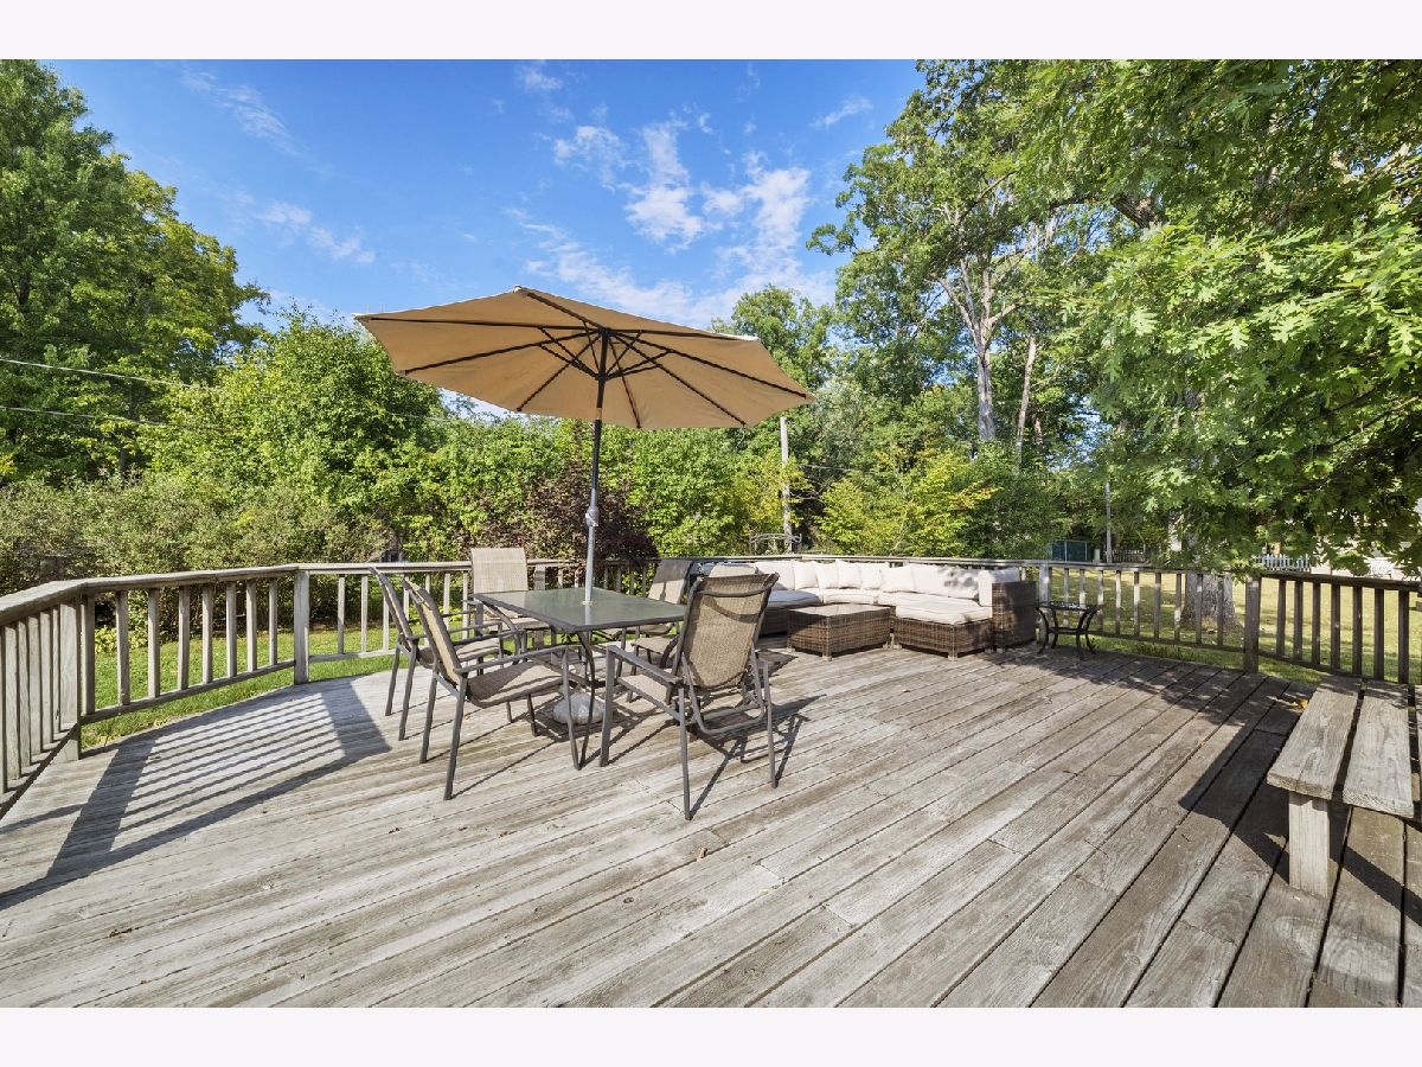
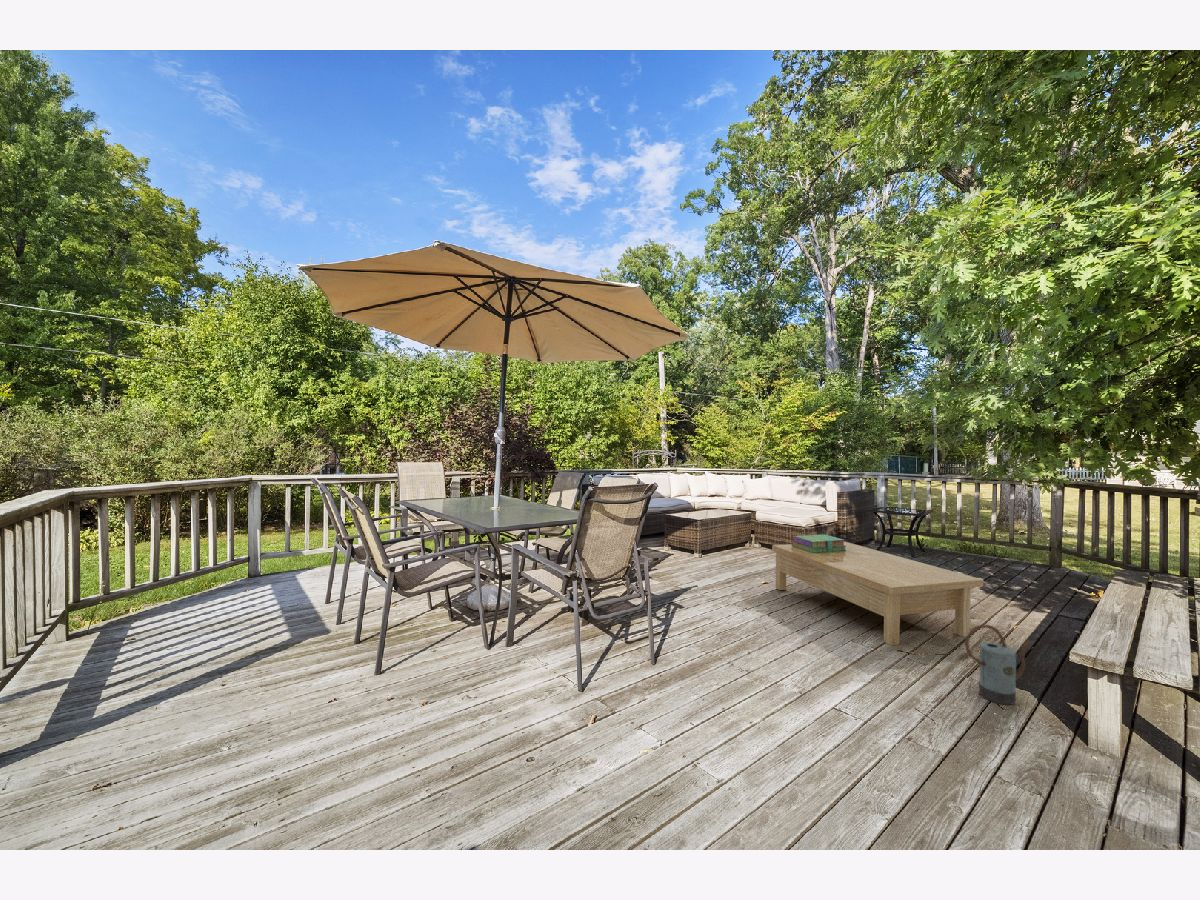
+ watering can [964,624,1033,706]
+ coffee table [771,541,984,646]
+ stack of books [791,534,846,553]
